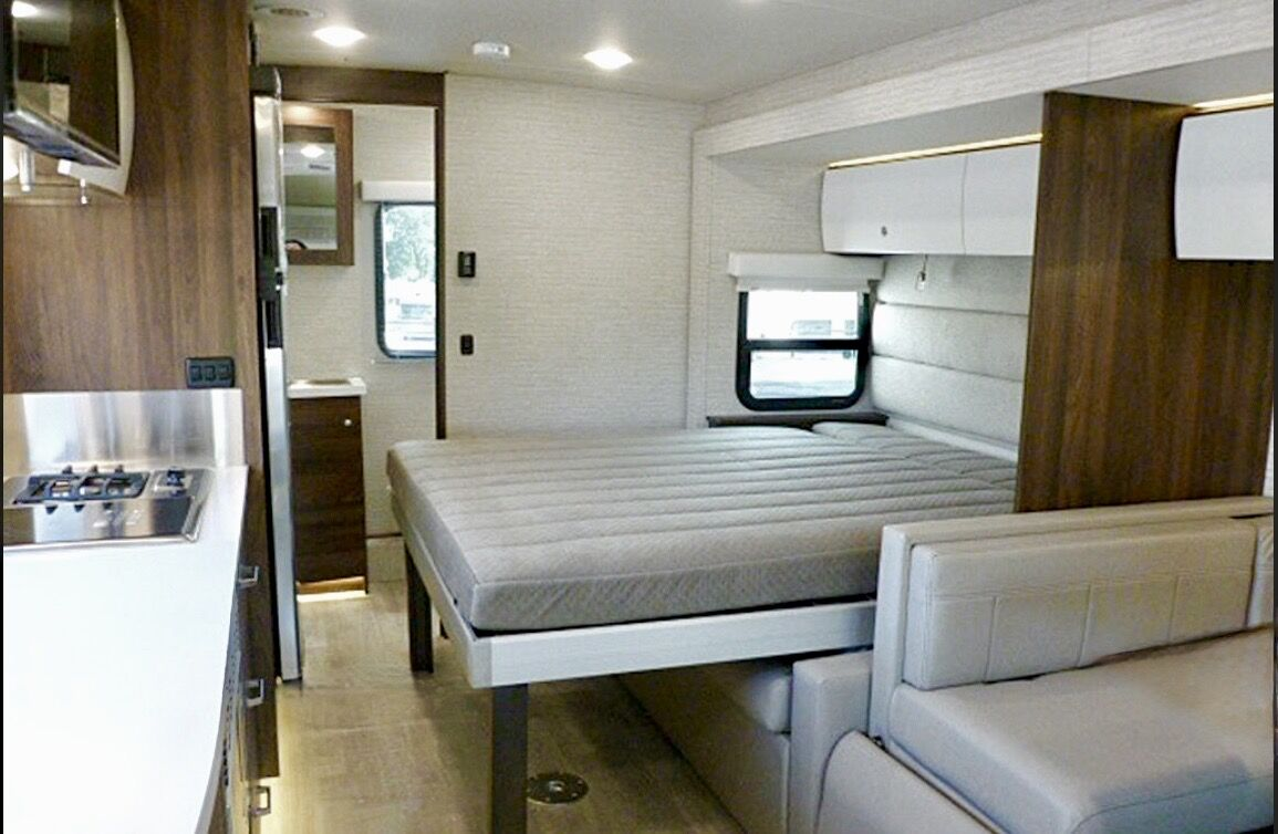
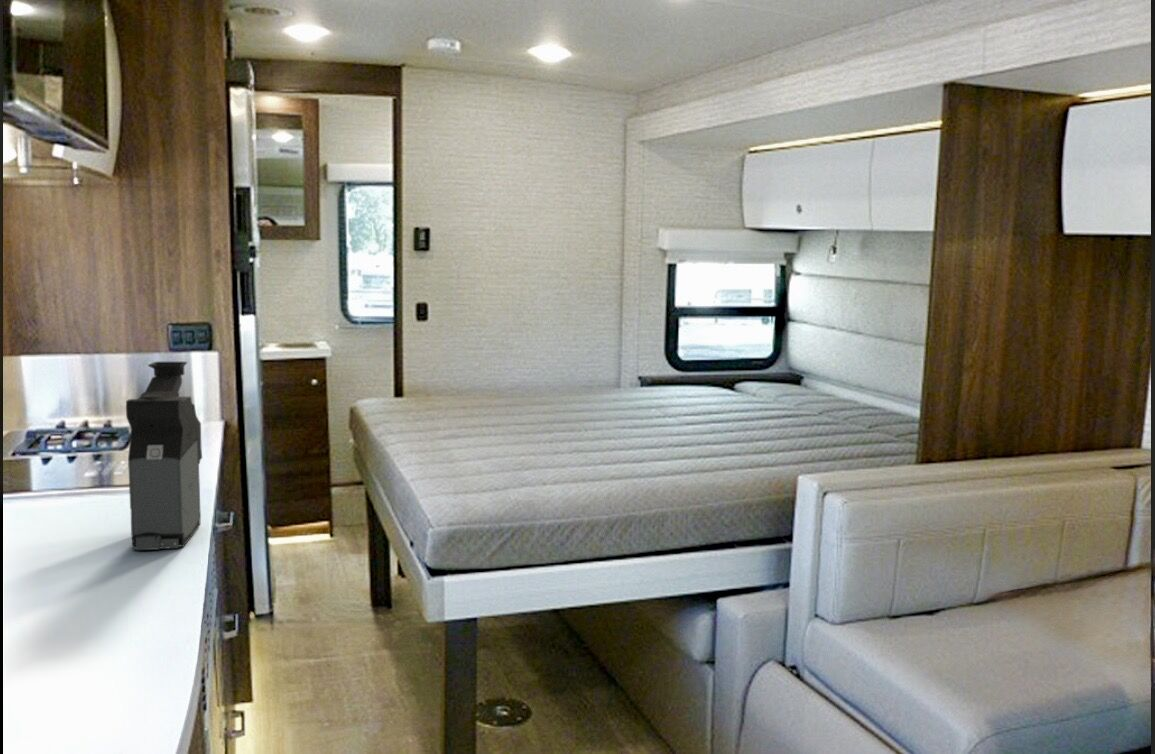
+ coffee maker [125,361,203,551]
